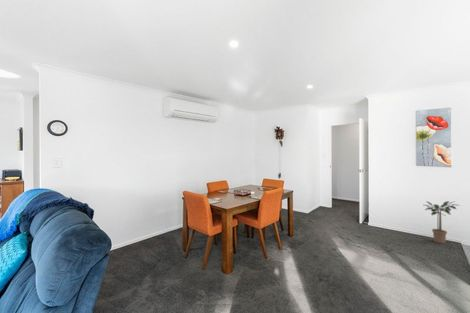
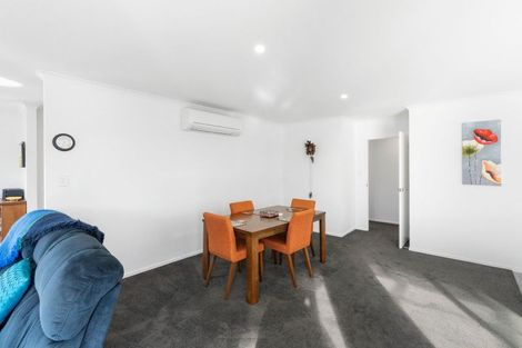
- potted plant [424,200,461,244]
